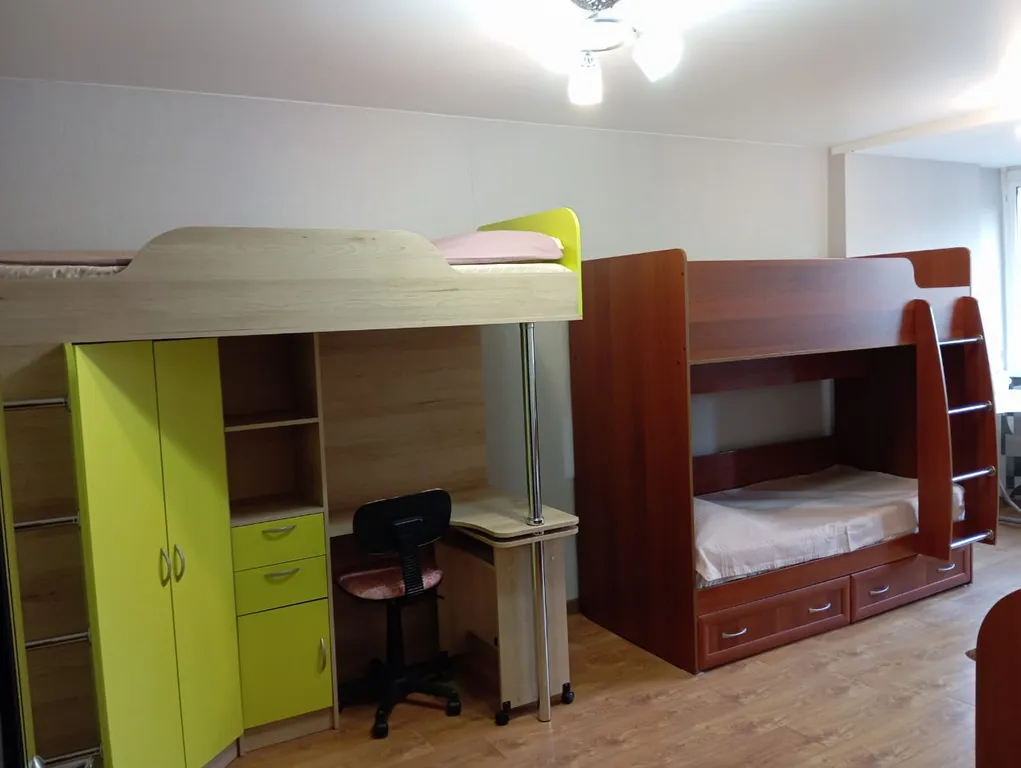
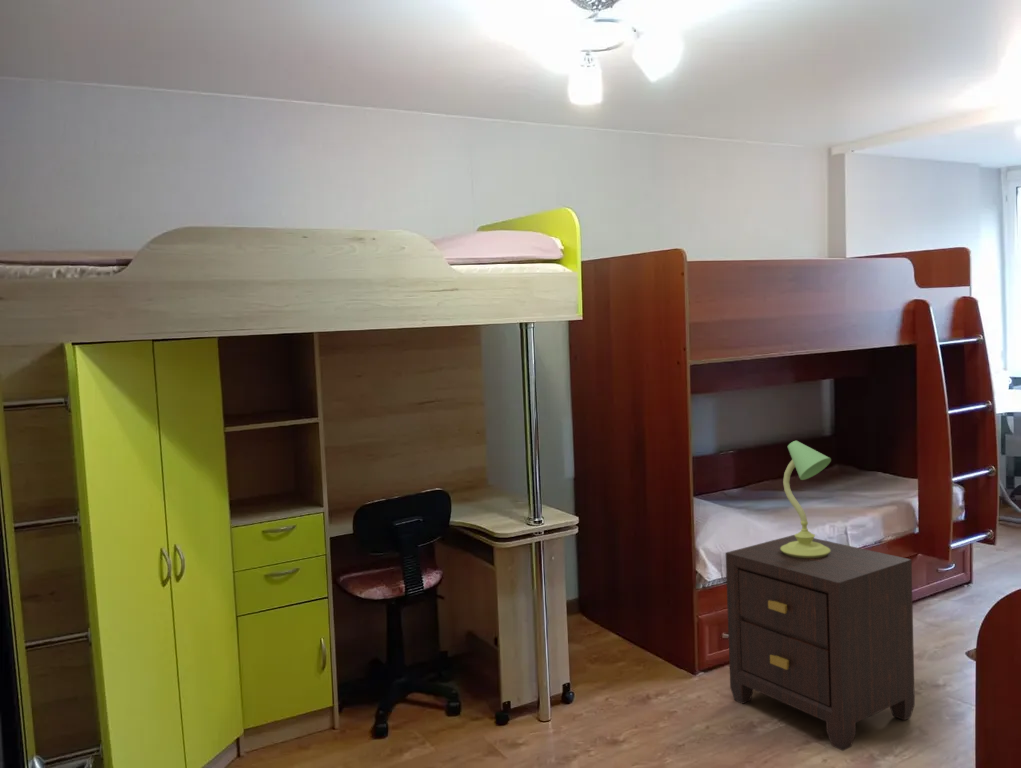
+ nightstand [724,534,916,752]
+ table lamp [780,440,832,558]
